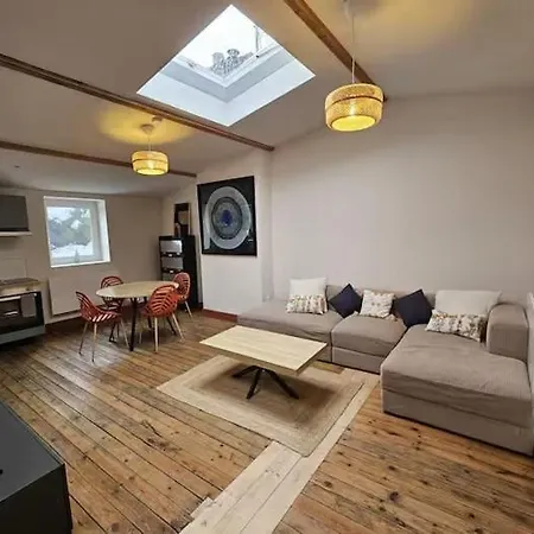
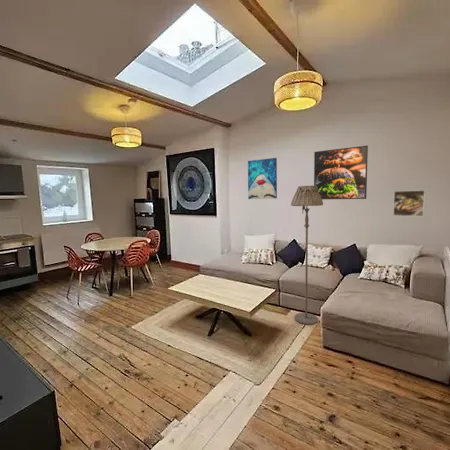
+ floor lamp [290,185,324,325]
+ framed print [392,189,426,217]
+ wall art [247,157,278,200]
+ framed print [313,145,369,200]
